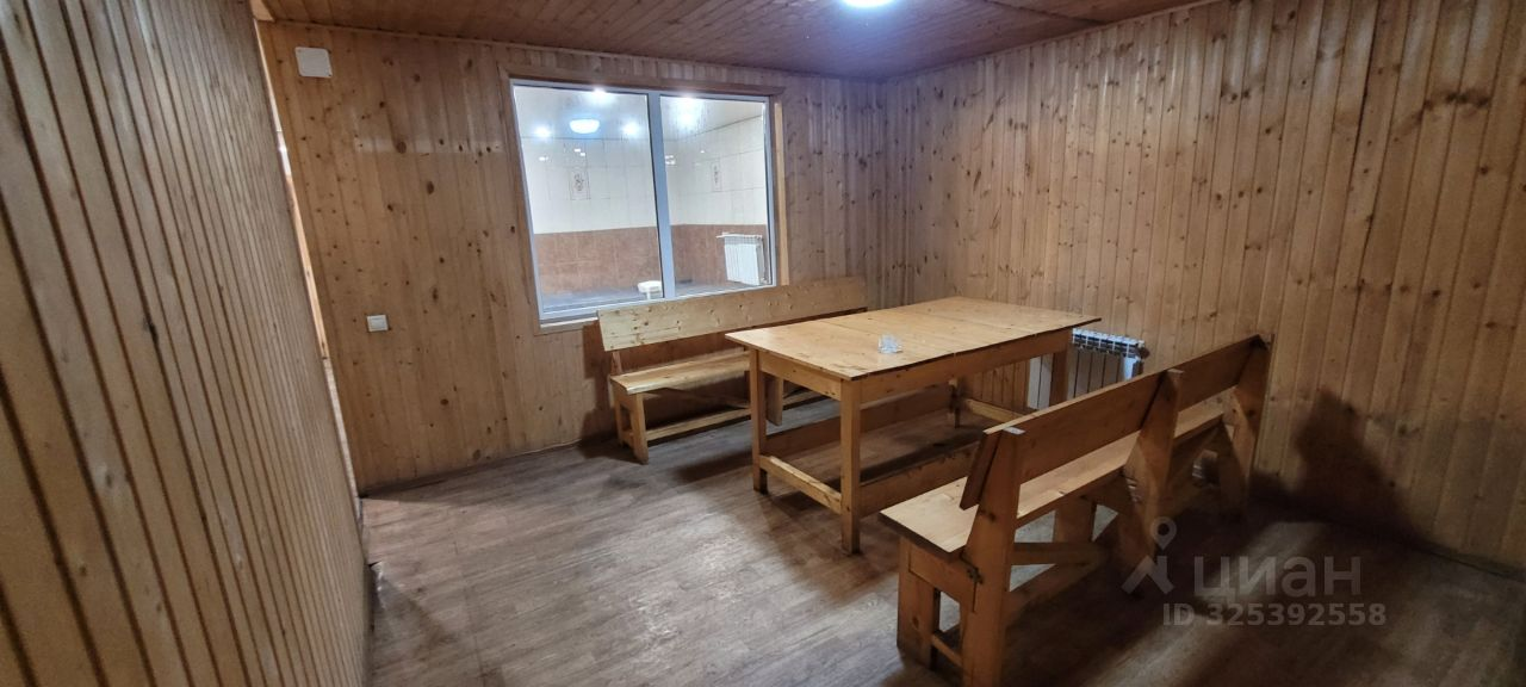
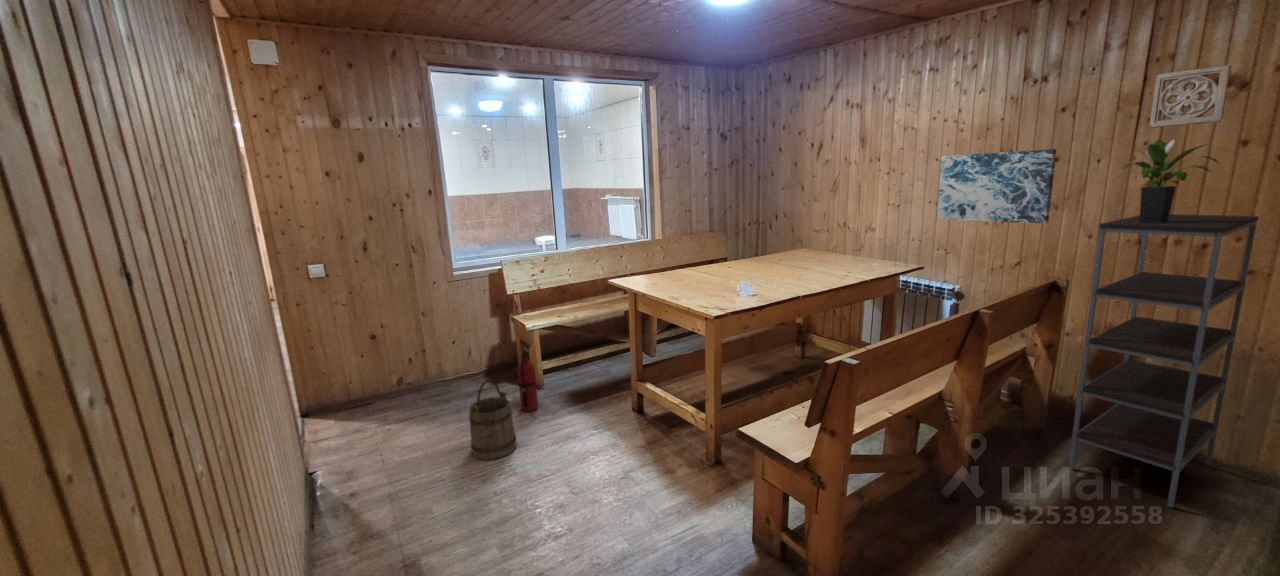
+ fire extinguisher [516,344,539,412]
+ wall ornament [1149,64,1232,129]
+ bucket [468,379,518,461]
+ potted plant [1114,138,1221,223]
+ shelving unit [1067,213,1260,509]
+ wall art [936,148,1057,225]
